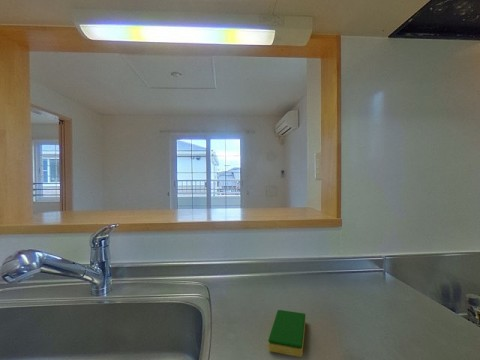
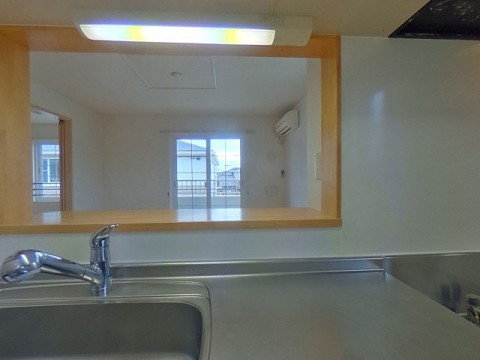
- dish sponge [267,309,306,358]
